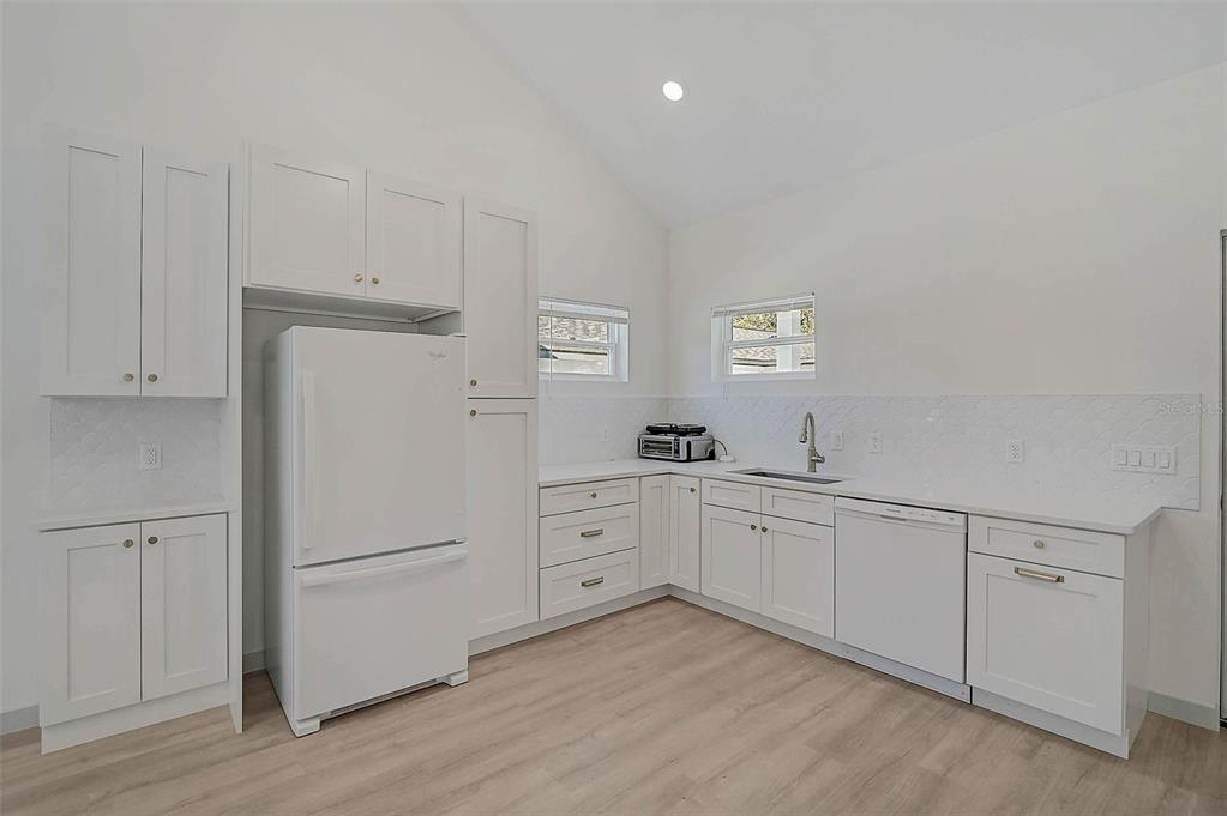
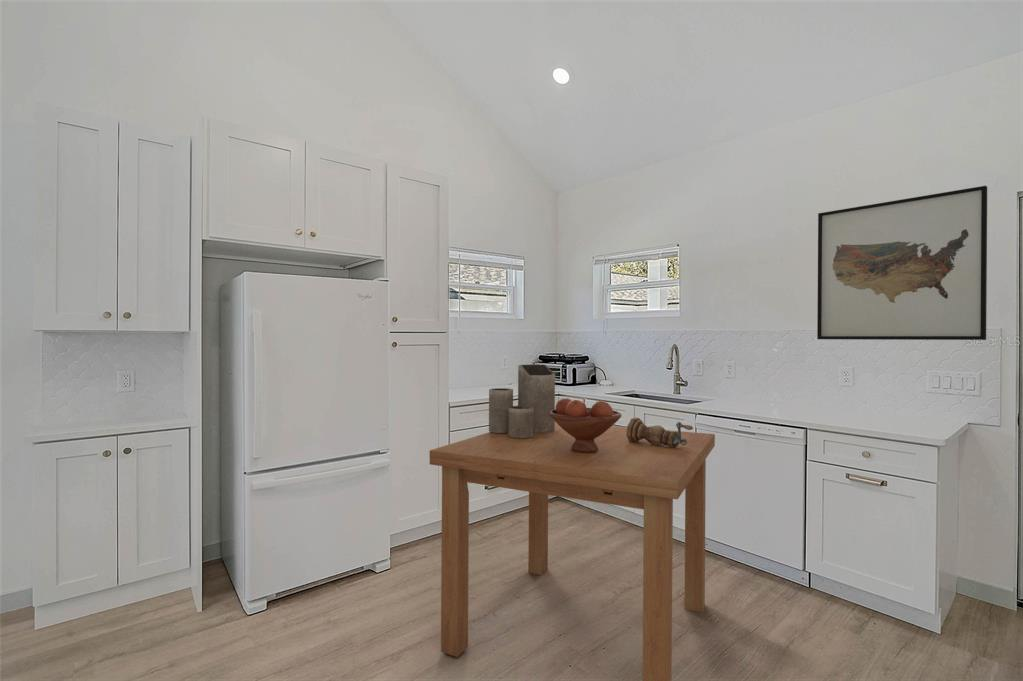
+ pepper mill [626,417,694,448]
+ vase [488,364,556,438]
+ fruit bowl [549,397,623,453]
+ dining table [429,422,716,681]
+ wall art [816,185,988,341]
